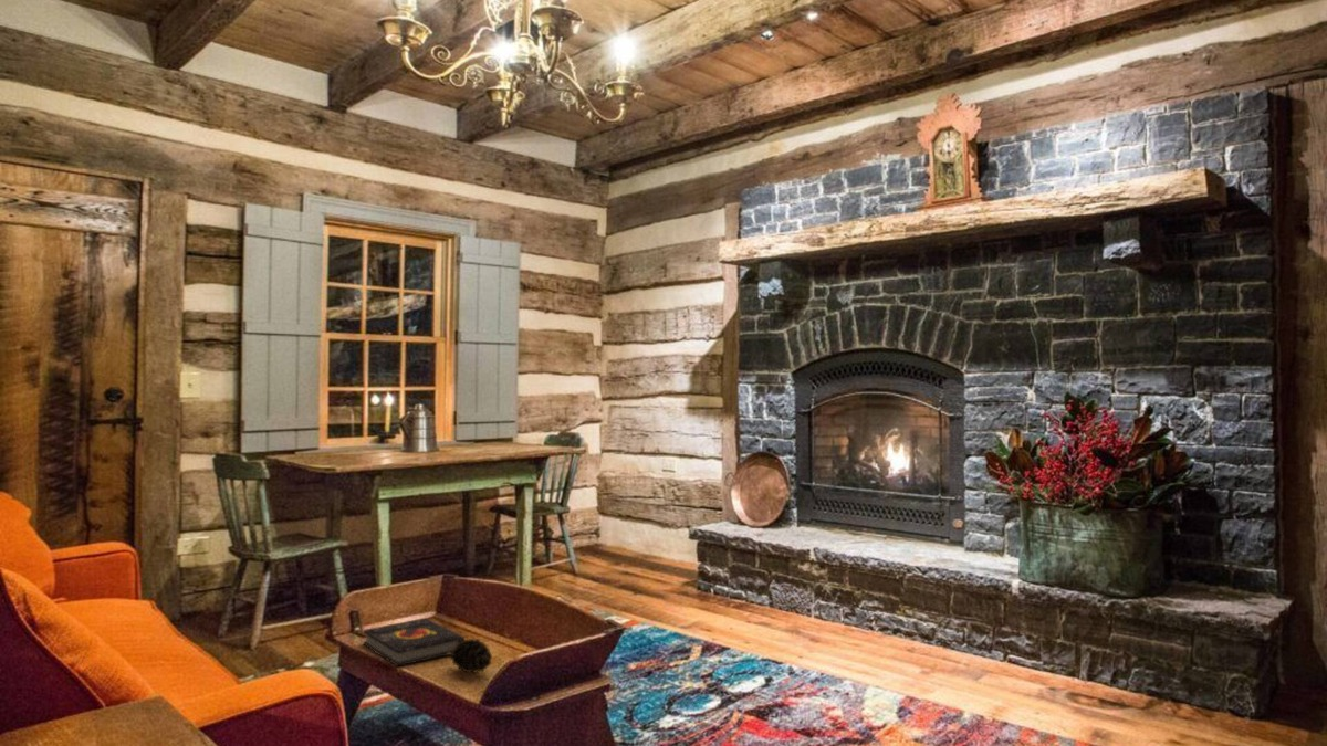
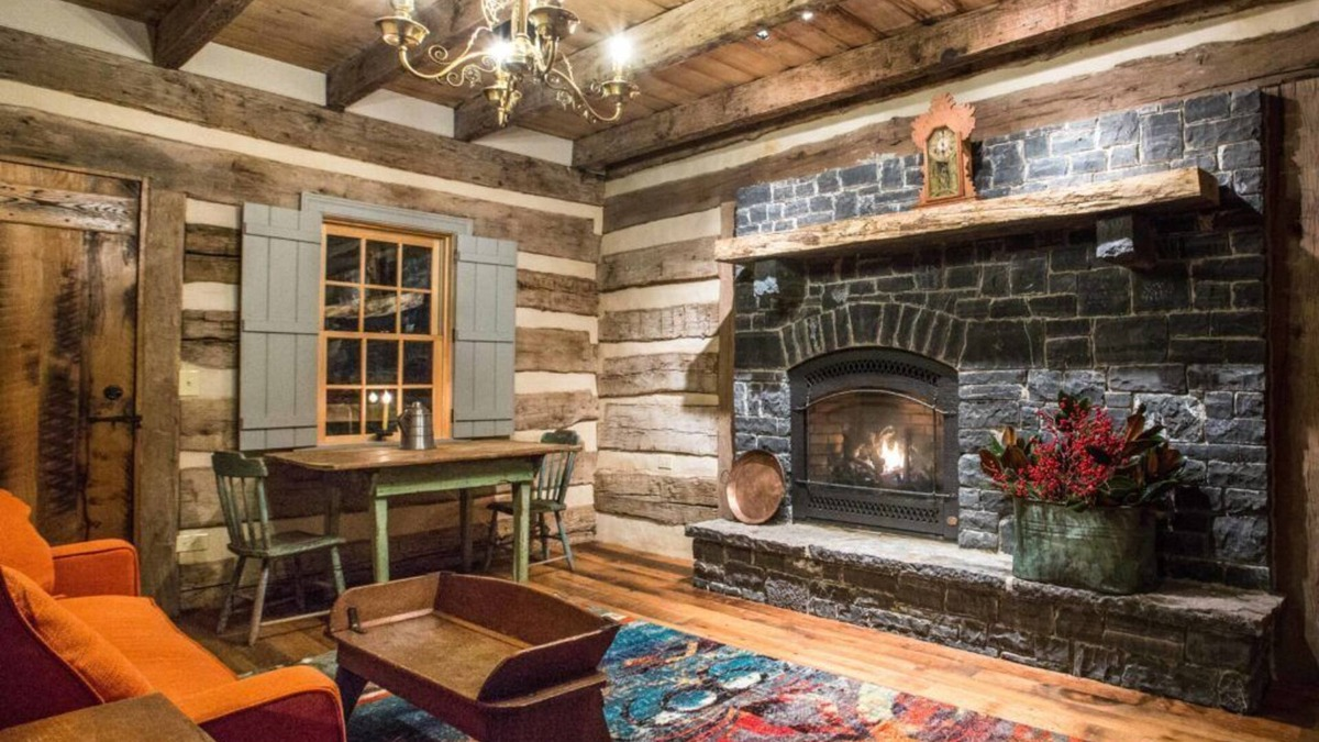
- pine cone [447,638,493,674]
- book [363,617,466,668]
